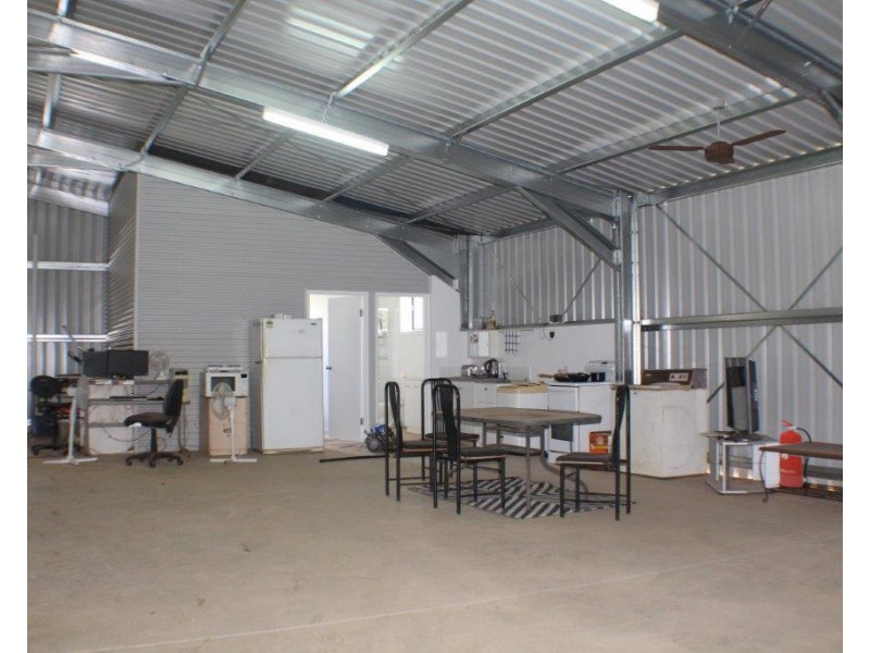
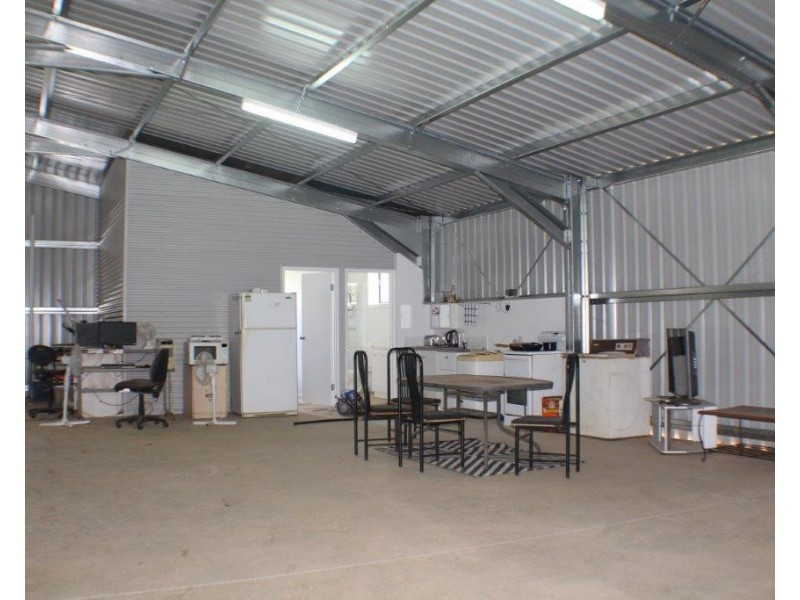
- ceiling fan [646,98,787,165]
- fire extinguisher [779,419,813,489]
